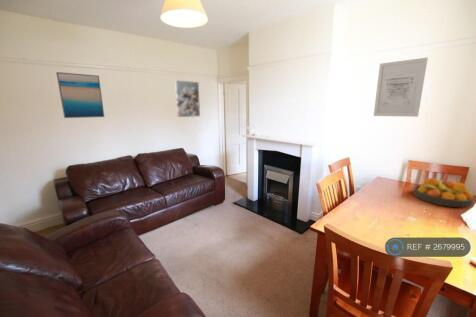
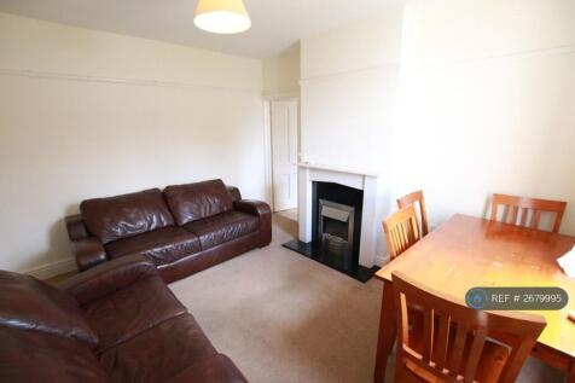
- wall art [55,71,105,119]
- fruit bowl [412,177,474,208]
- wall art [174,79,201,118]
- wall art [373,56,429,118]
